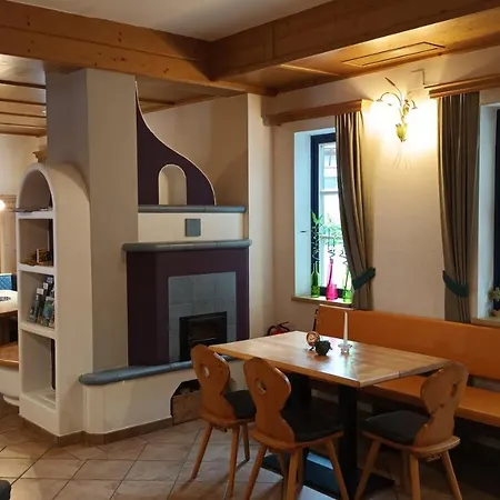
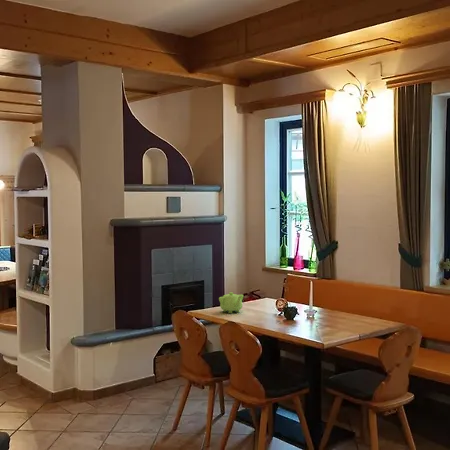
+ teapot [218,291,244,314]
